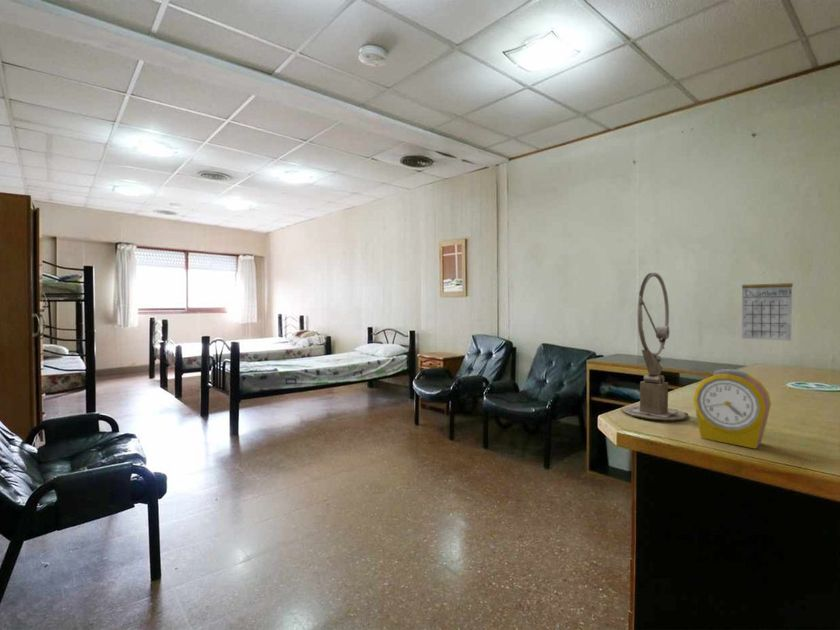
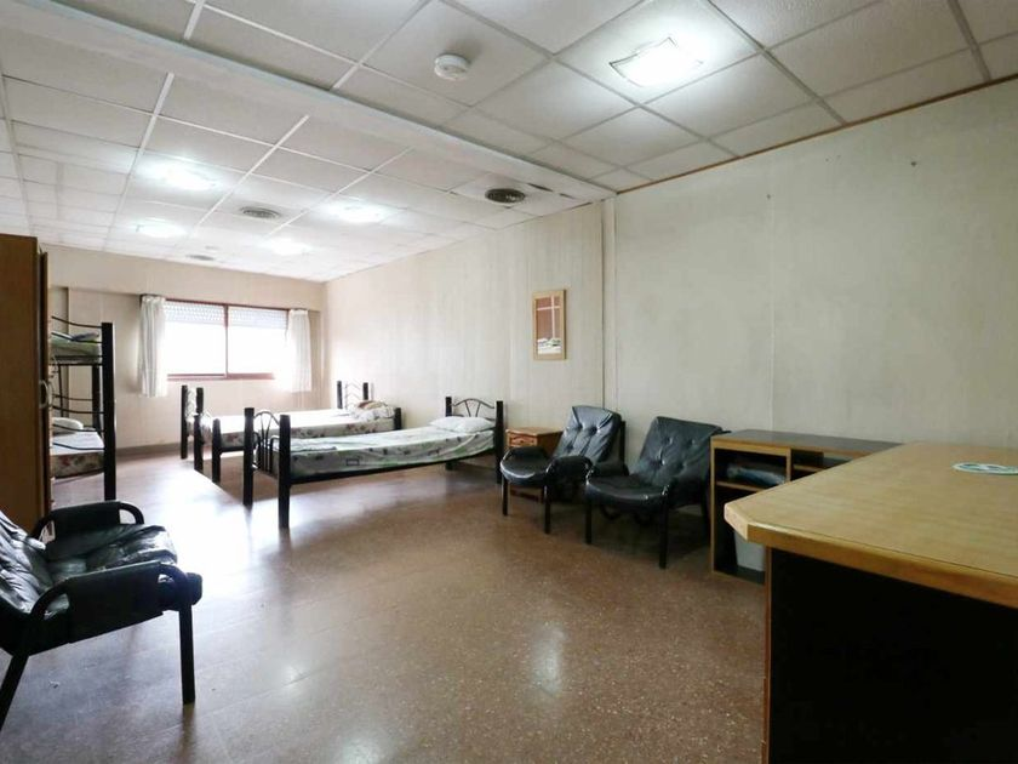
- calendar [741,272,794,342]
- sundial [620,272,690,422]
- alarm clock [692,368,772,450]
